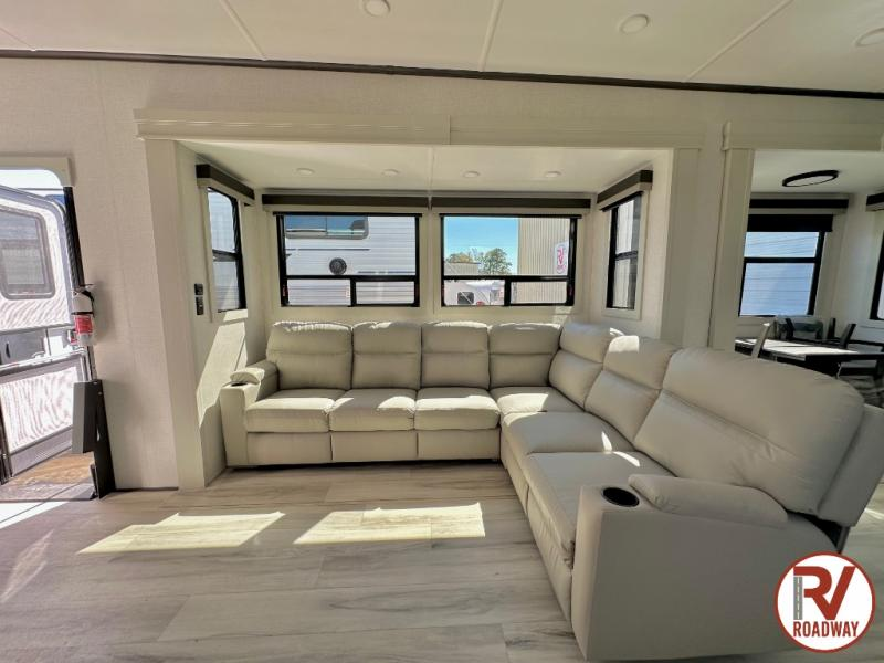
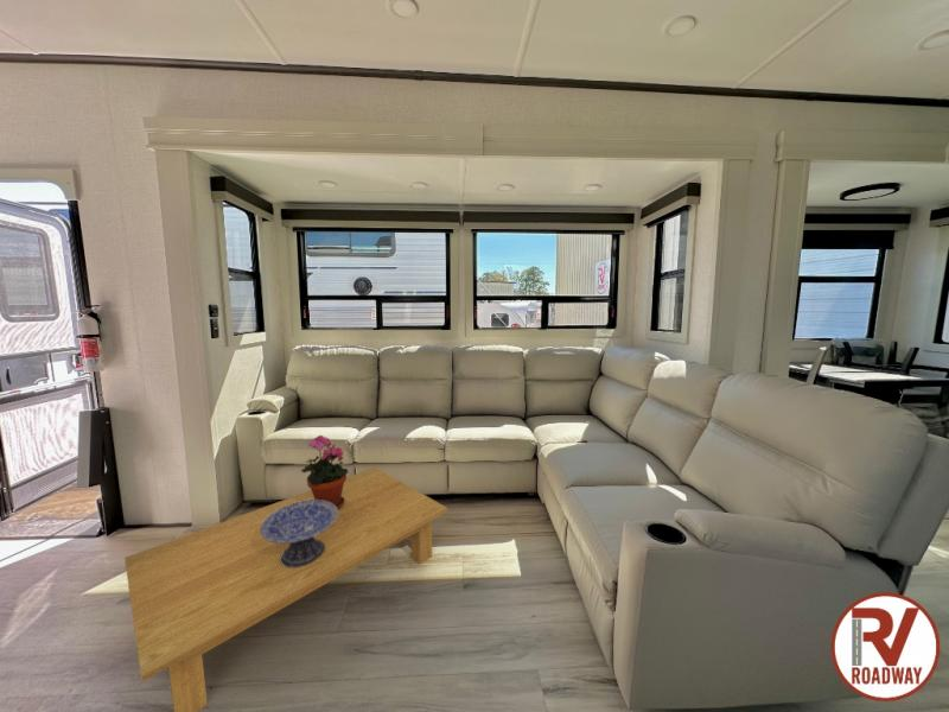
+ potted plant [300,434,349,509]
+ coffee table [123,466,448,712]
+ decorative bowl [261,500,338,567]
